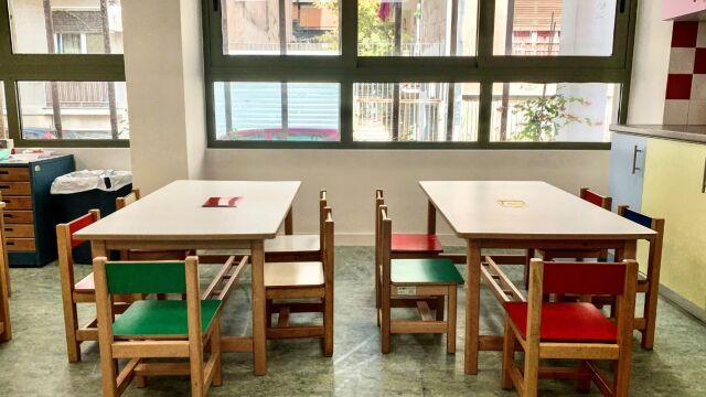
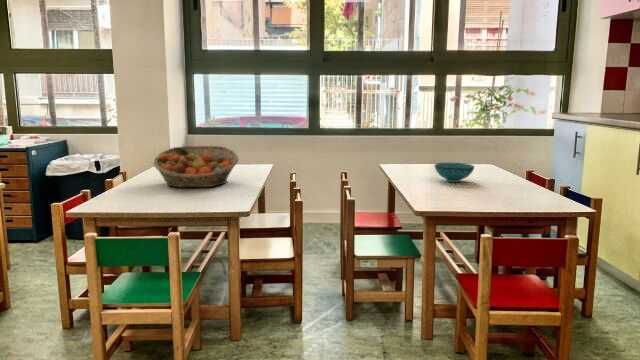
+ fruit basket [152,145,240,189]
+ bowl [433,162,476,183]
